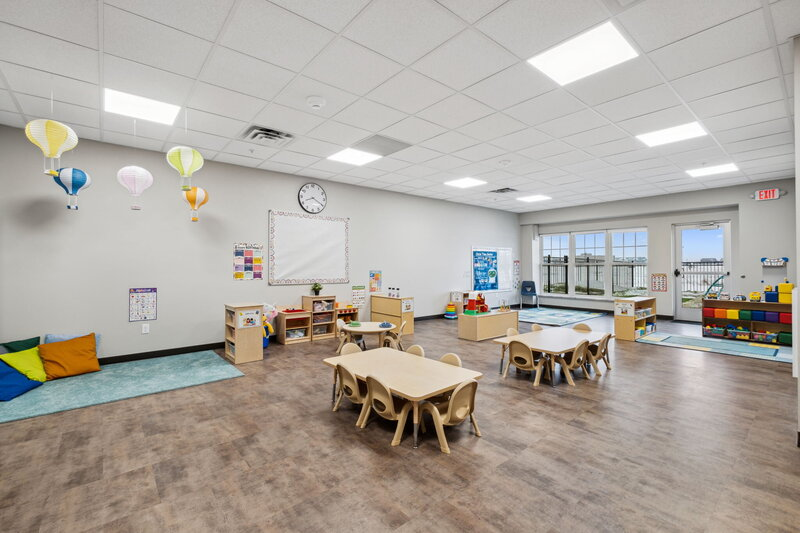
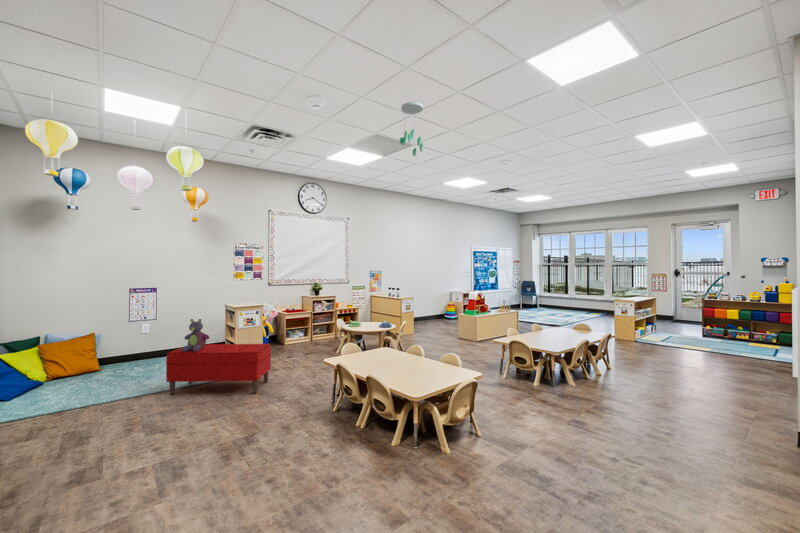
+ bench [165,343,272,396]
+ stuffed bear [181,318,210,352]
+ ceiling mobile [399,101,424,157]
